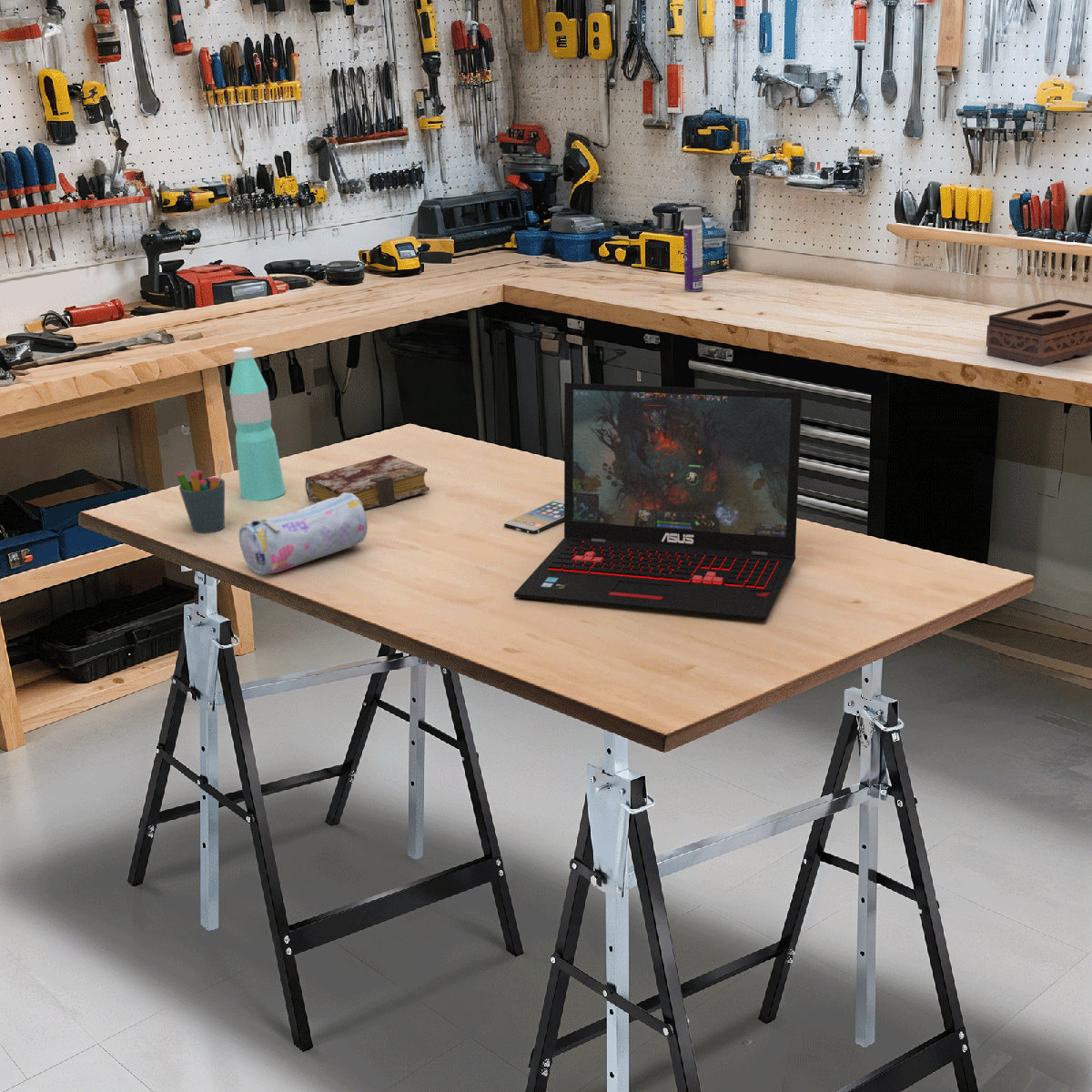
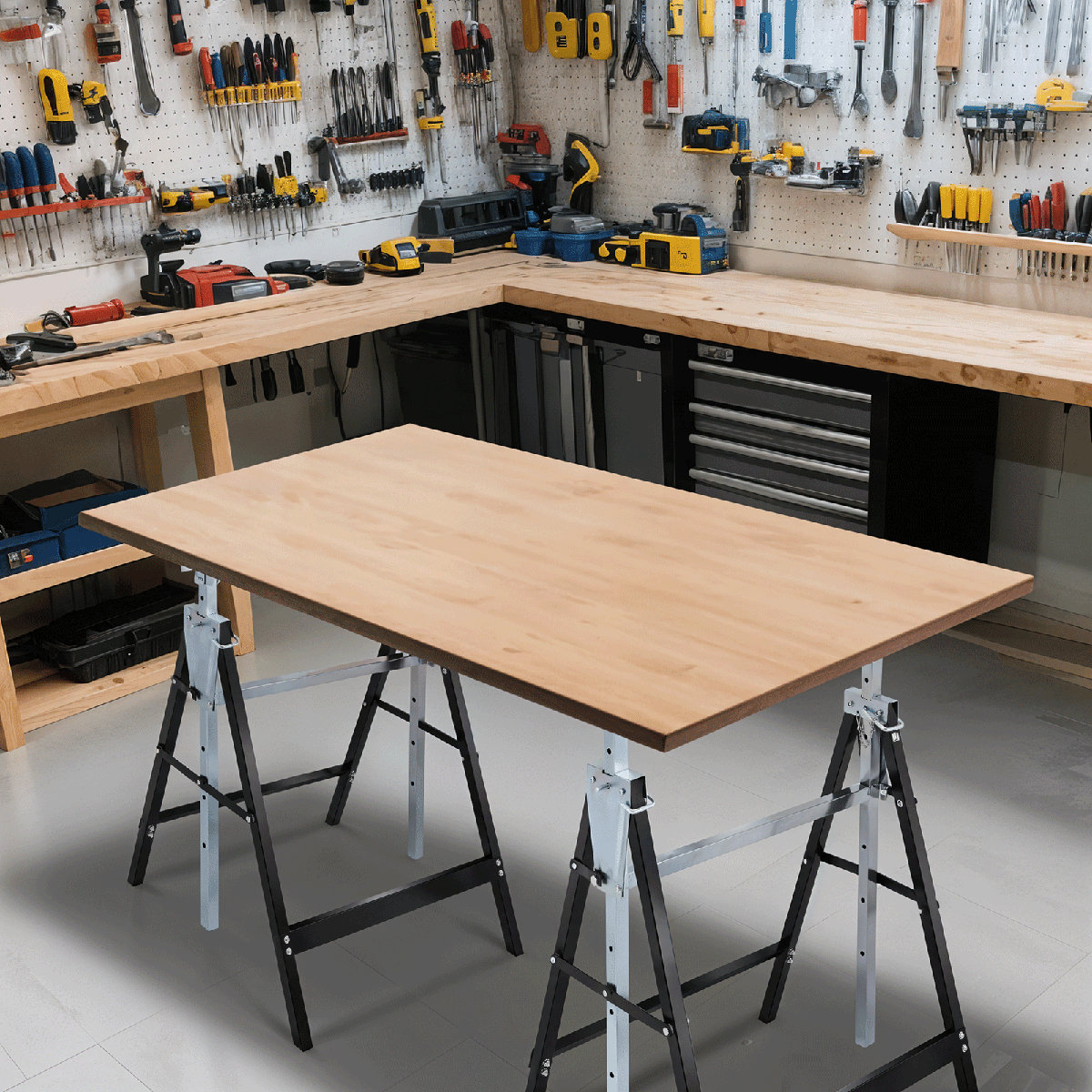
- tissue box [986,298,1092,368]
- water bottle [228,346,286,502]
- pencil case [238,493,369,576]
- book [304,454,430,511]
- pen holder [175,457,226,534]
- laptop [513,382,803,622]
- spray can [682,206,703,292]
- smartphone [503,499,564,535]
